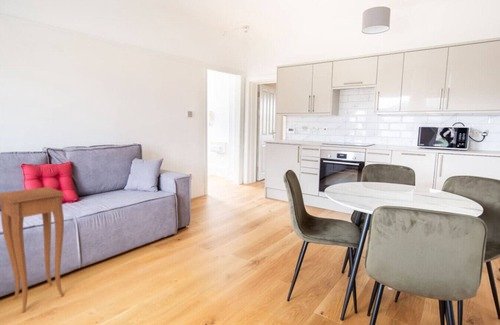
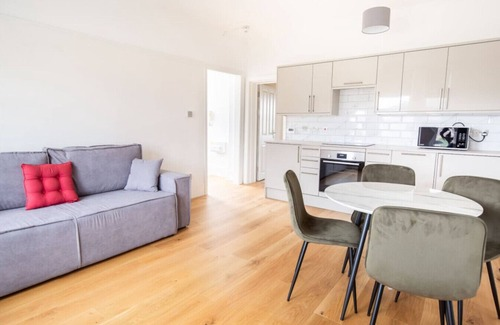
- side table [0,186,65,313]
